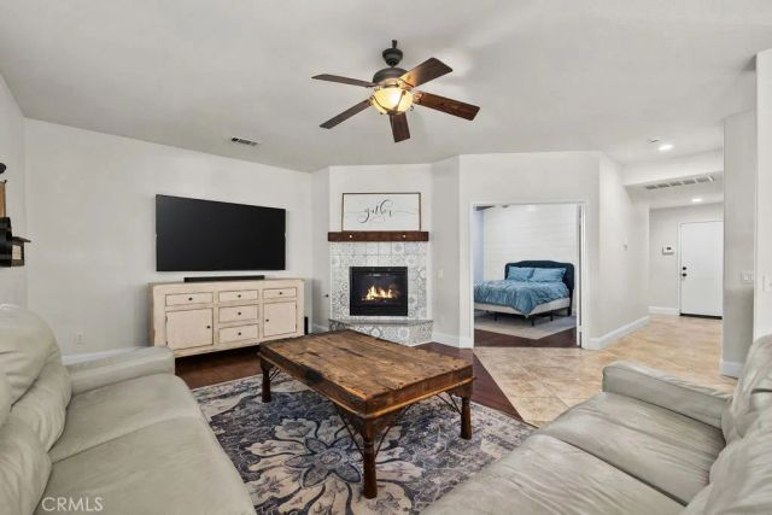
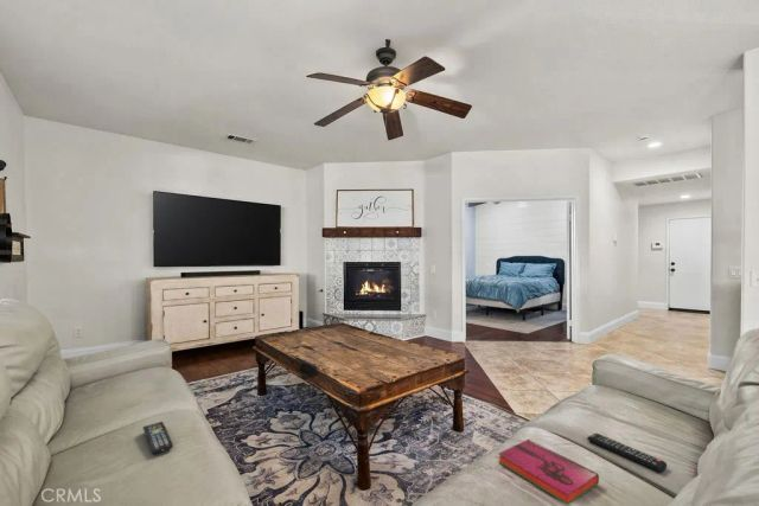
+ remote control [586,433,668,474]
+ remote control [141,421,174,455]
+ hardback book [497,437,600,506]
